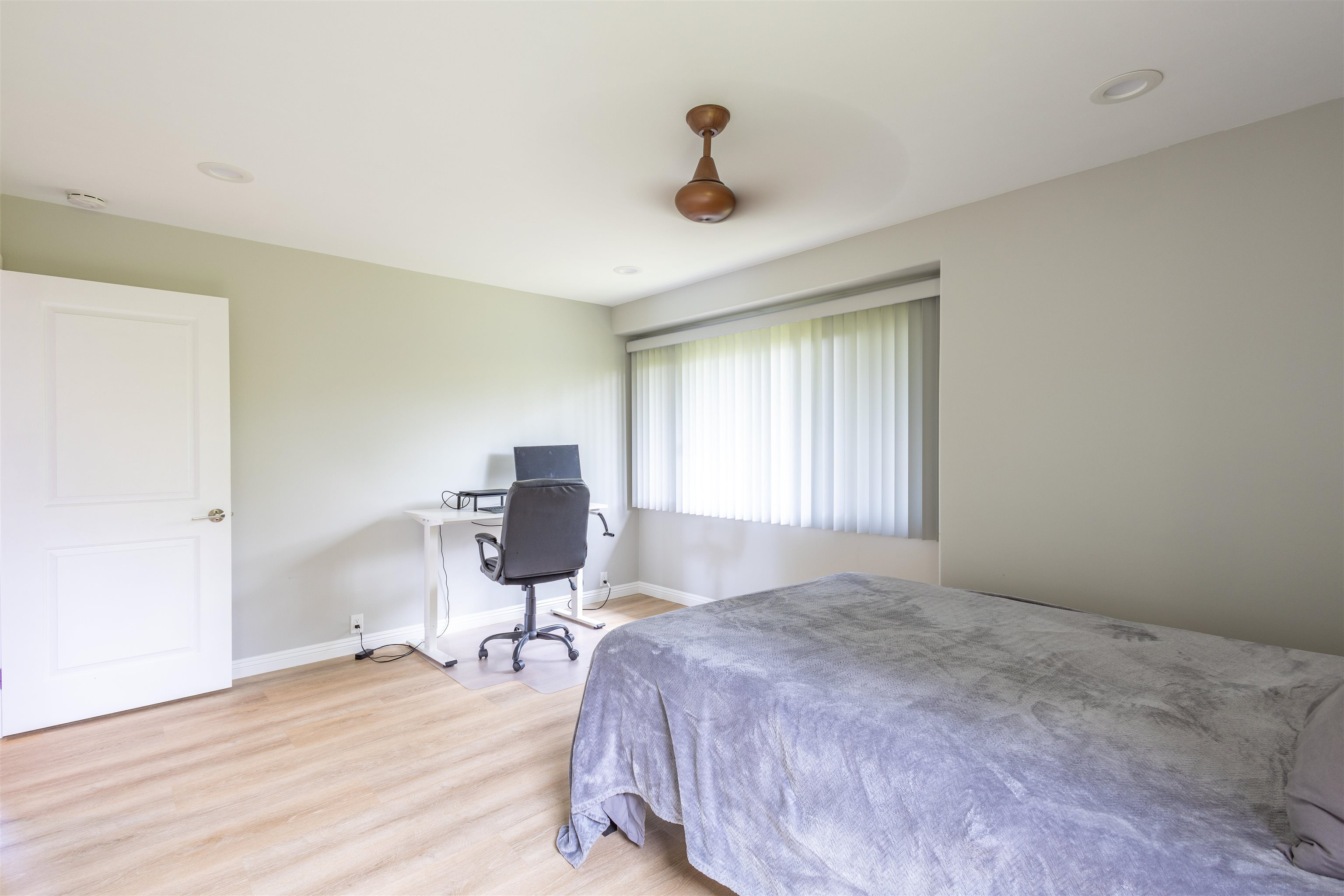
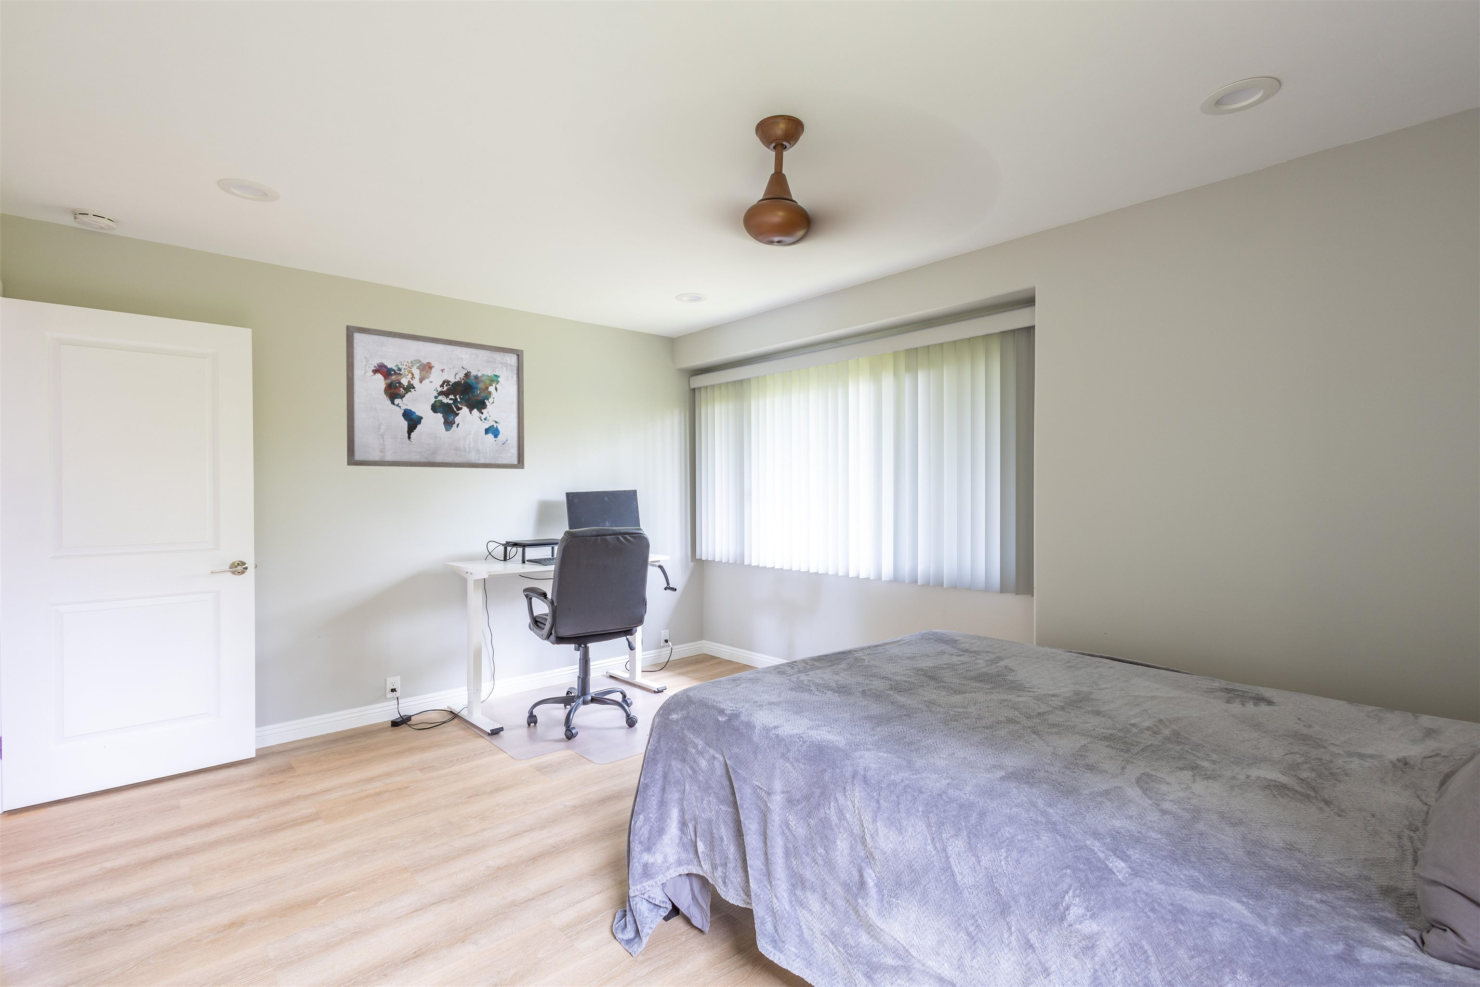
+ wall art [346,325,524,469]
